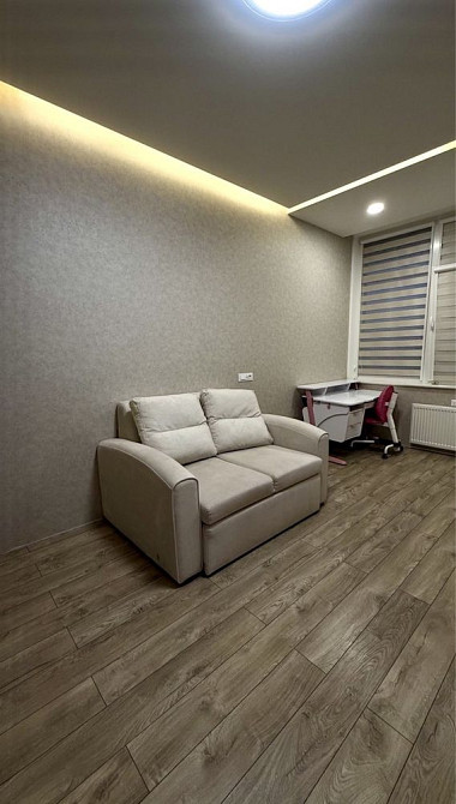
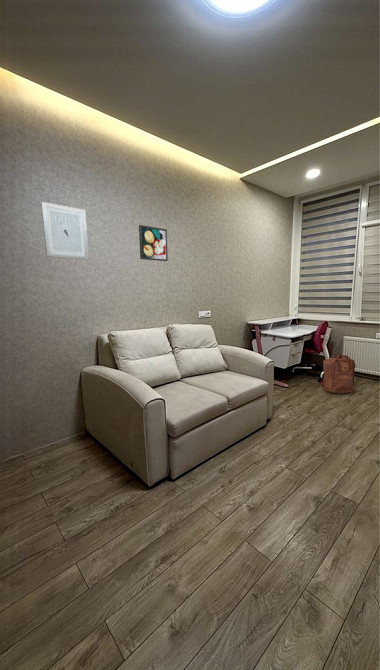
+ wall art [40,201,90,260]
+ backpack [320,354,357,395]
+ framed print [138,224,169,262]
